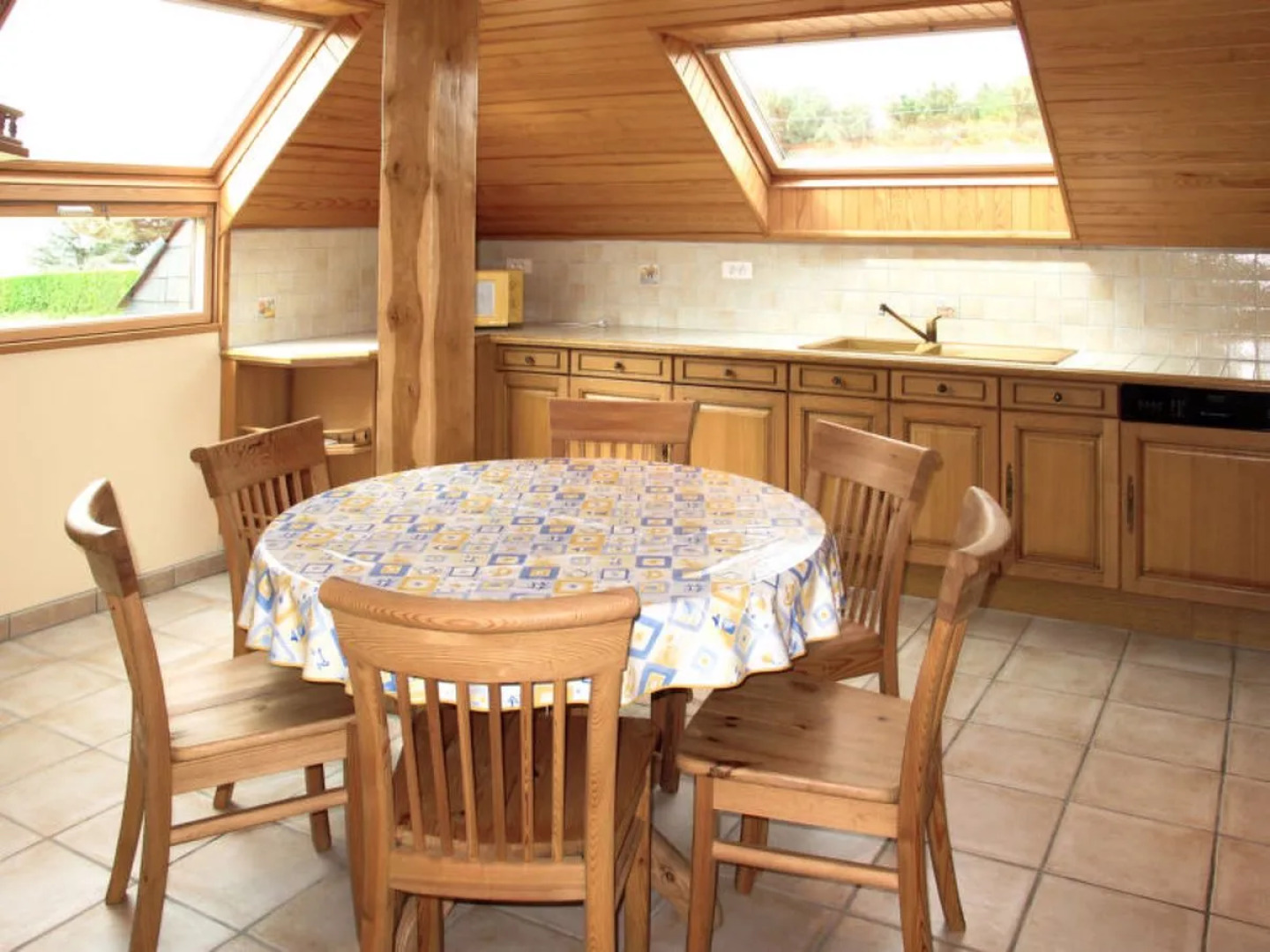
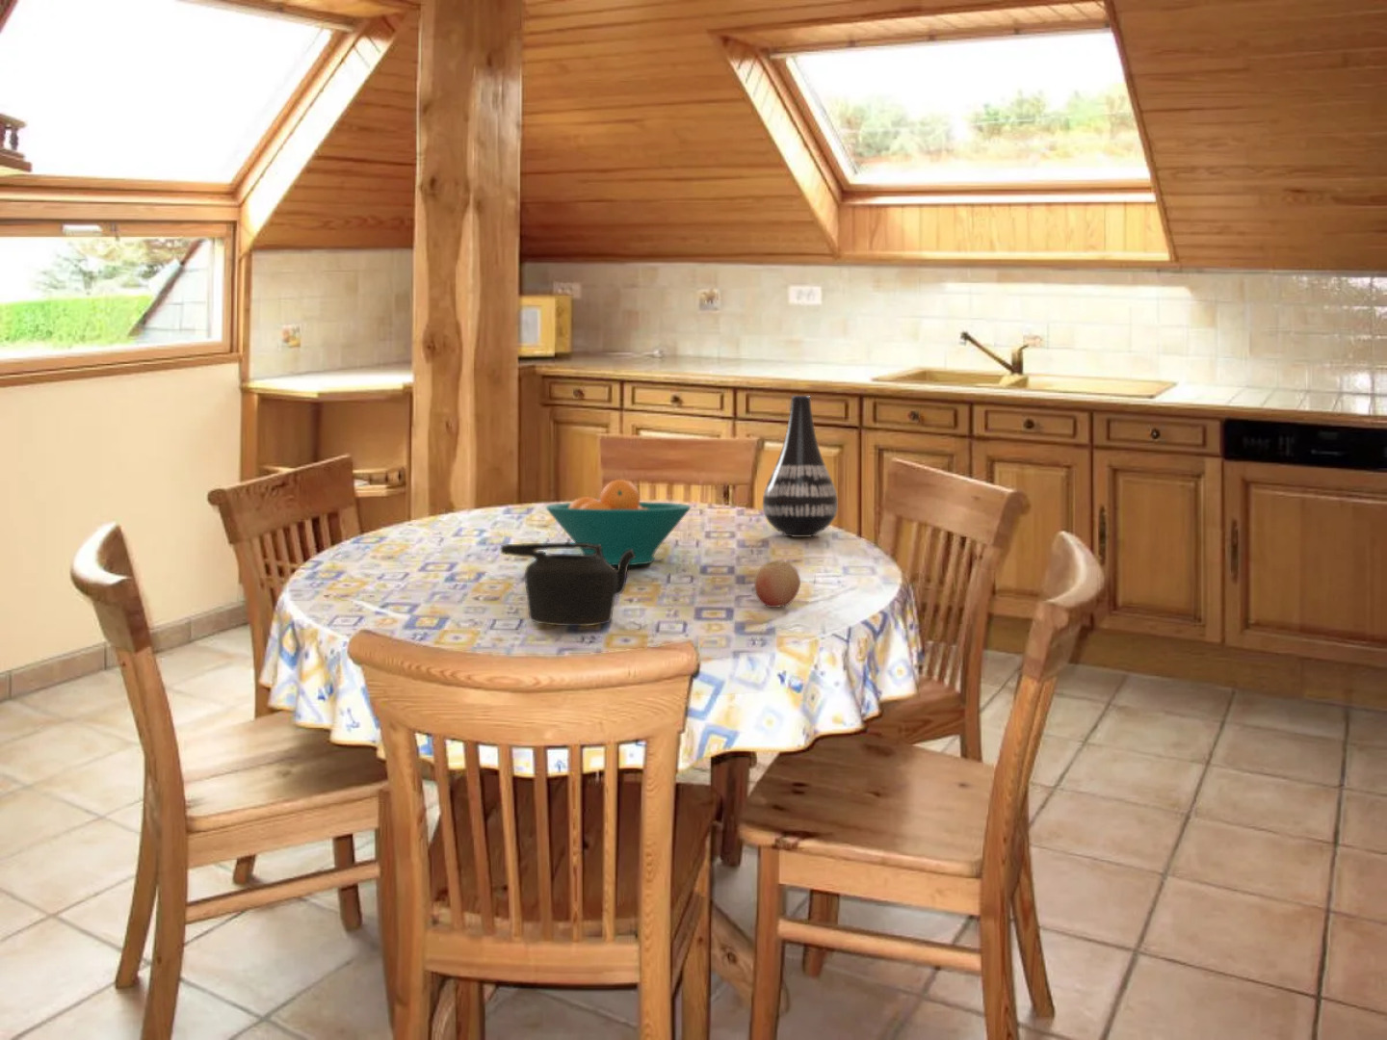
+ fruit bowl [545,478,691,566]
+ teapot [500,541,636,627]
+ fruit [754,558,802,608]
+ vase [762,394,839,539]
